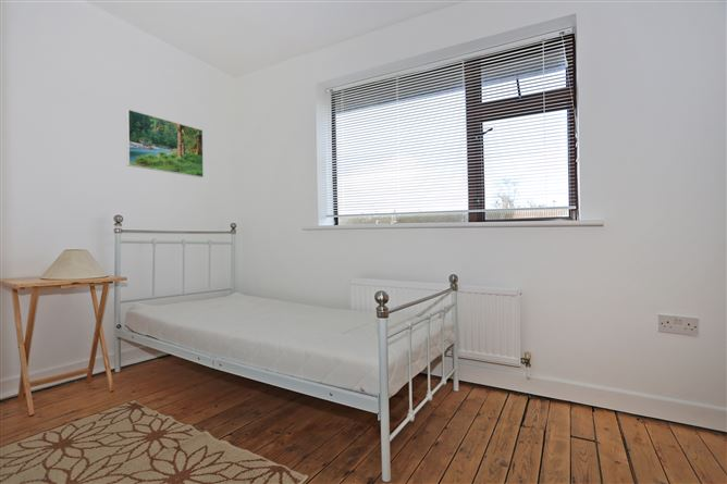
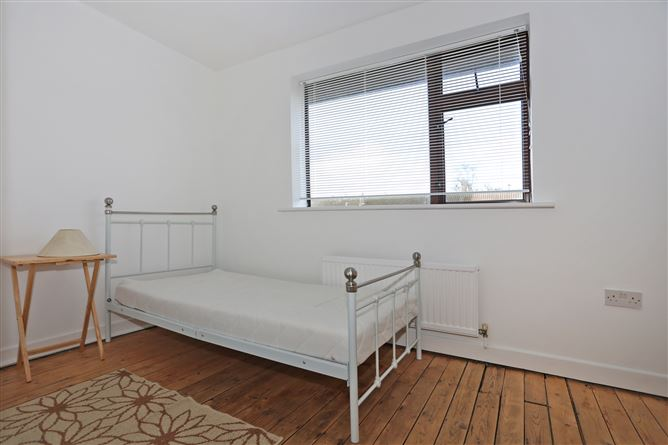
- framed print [125,109,205,178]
